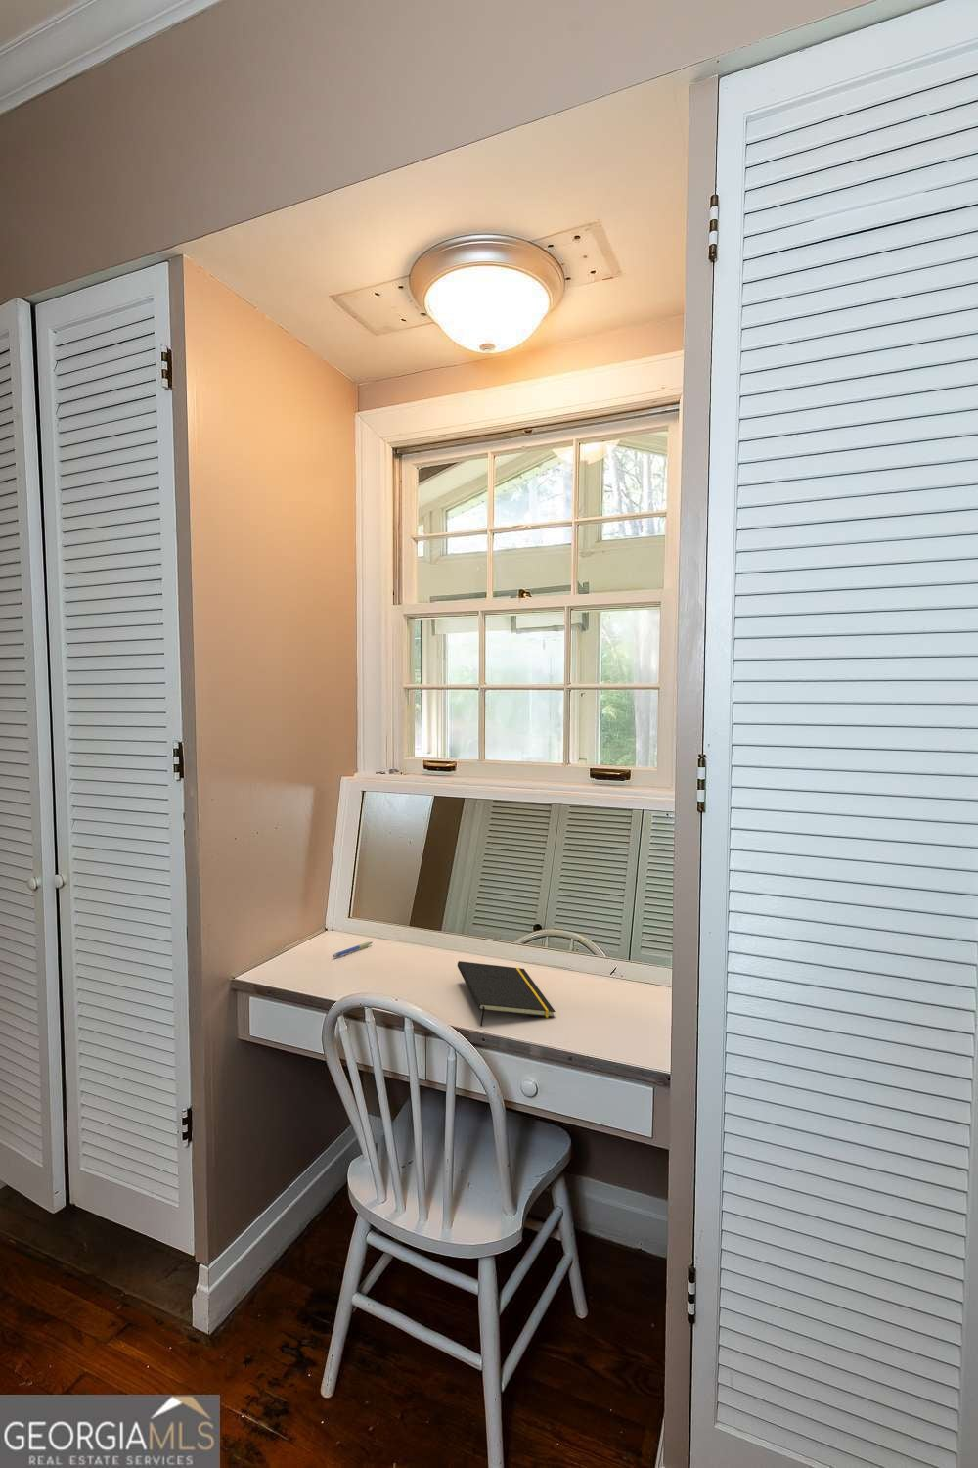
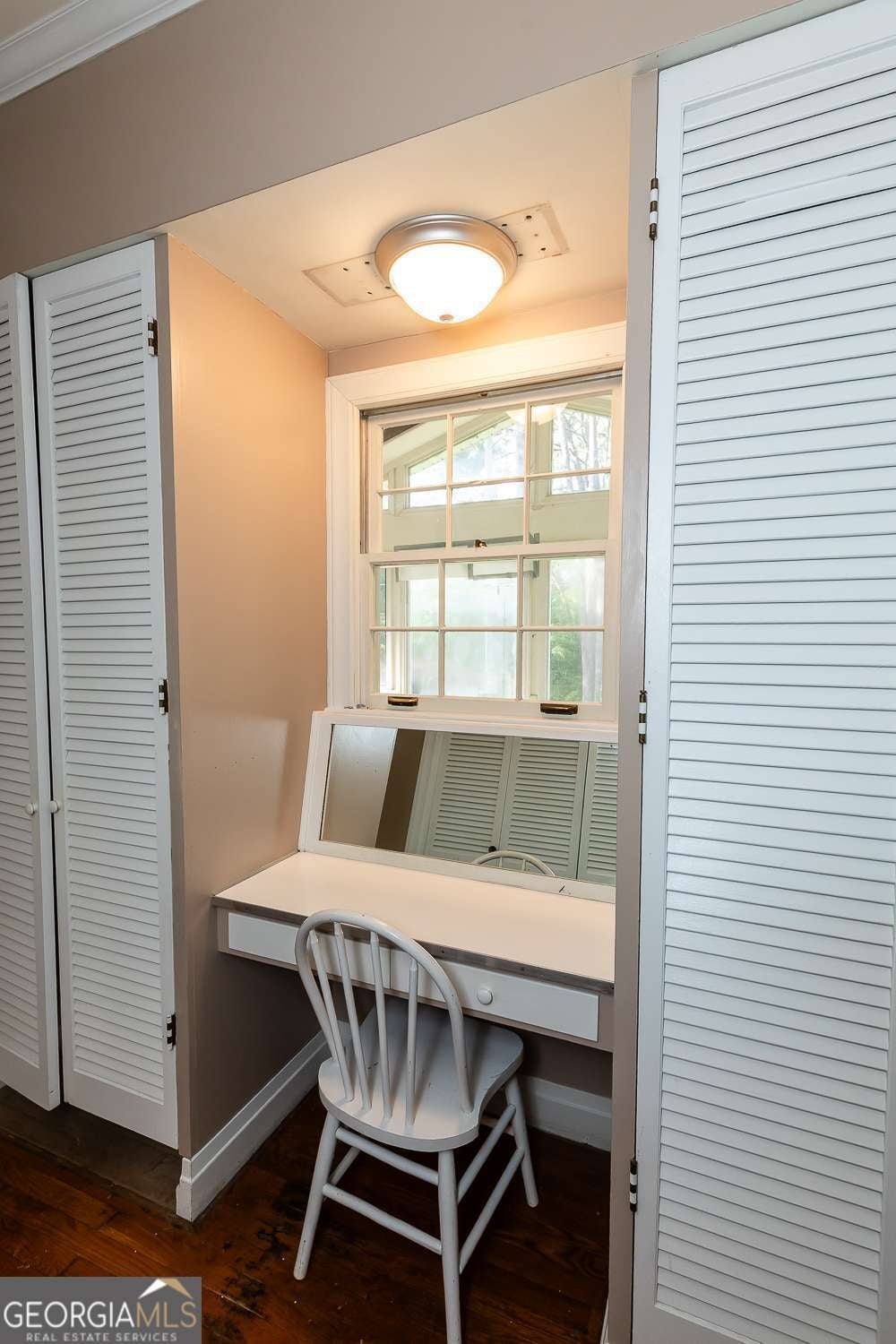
- pen [332,940,373,958]
- notepad [456,960,556,1027]
